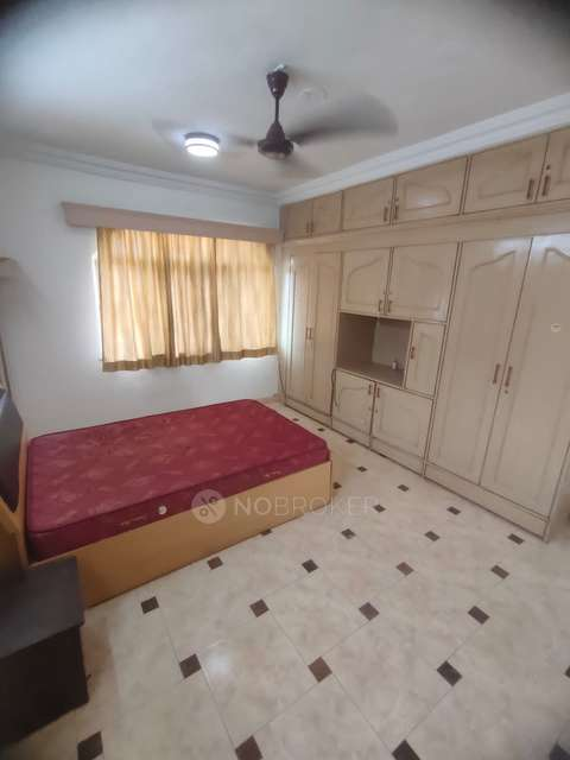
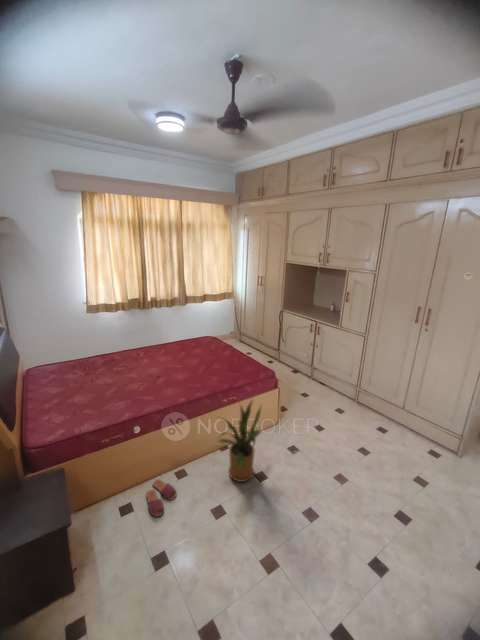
+ slippers [145,478,178,518]
+ house plant [216,397,263,483]
